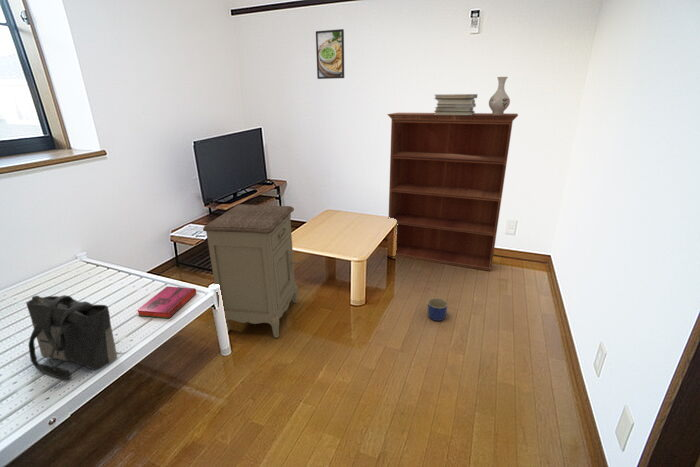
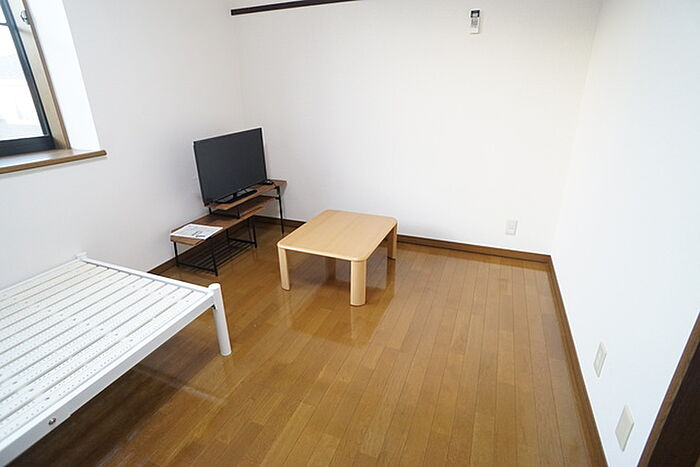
- vase [488,76,511,115]
- tote bag [25,294,118,380]
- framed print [315,28,345,80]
- book stack [433,93,478,115]
- planter [427,297,449,322]
- hardback book [136,286,197,319]
- bookcase [386,112,519,272]
- nightstand [202,203,303,339]
